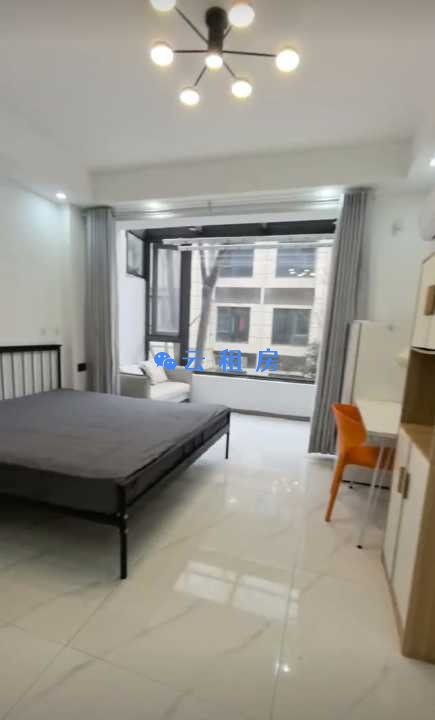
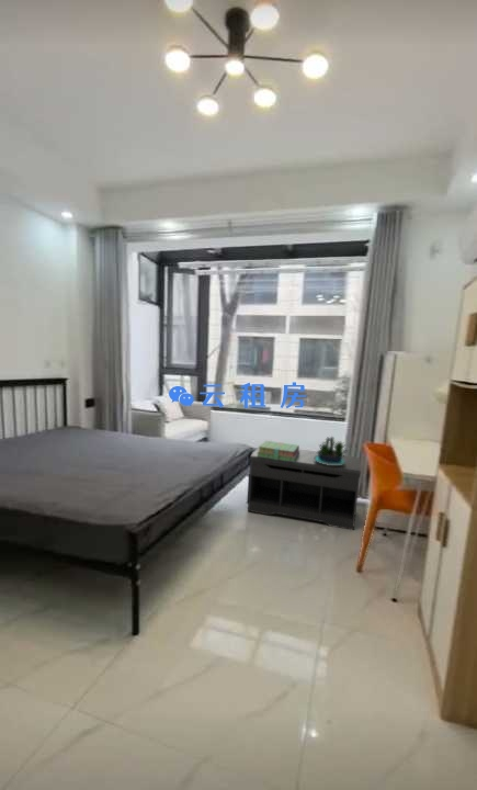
+ bench [247,447,362,531]
+ potted plant [314,436,352,465]
+ stack of books [257,440,300,462]
